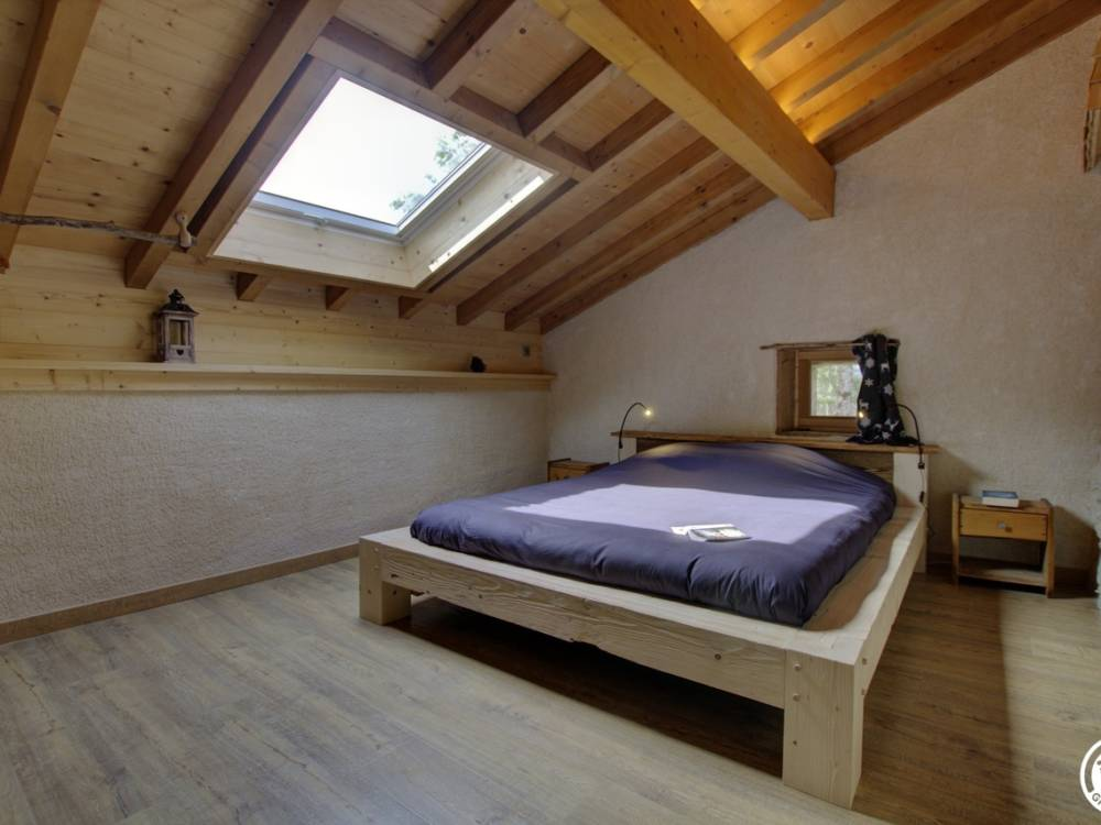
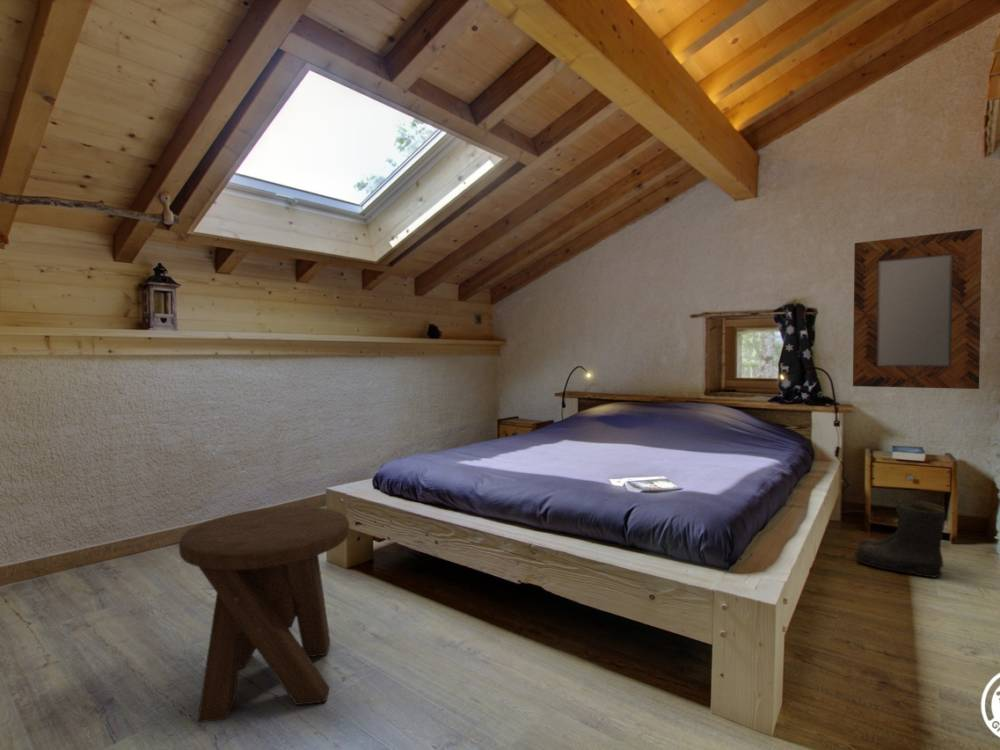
+ home mirror [852,227,983,390]
+ music stool [178,505,350,723]
+ boots [853,499,947,579]
